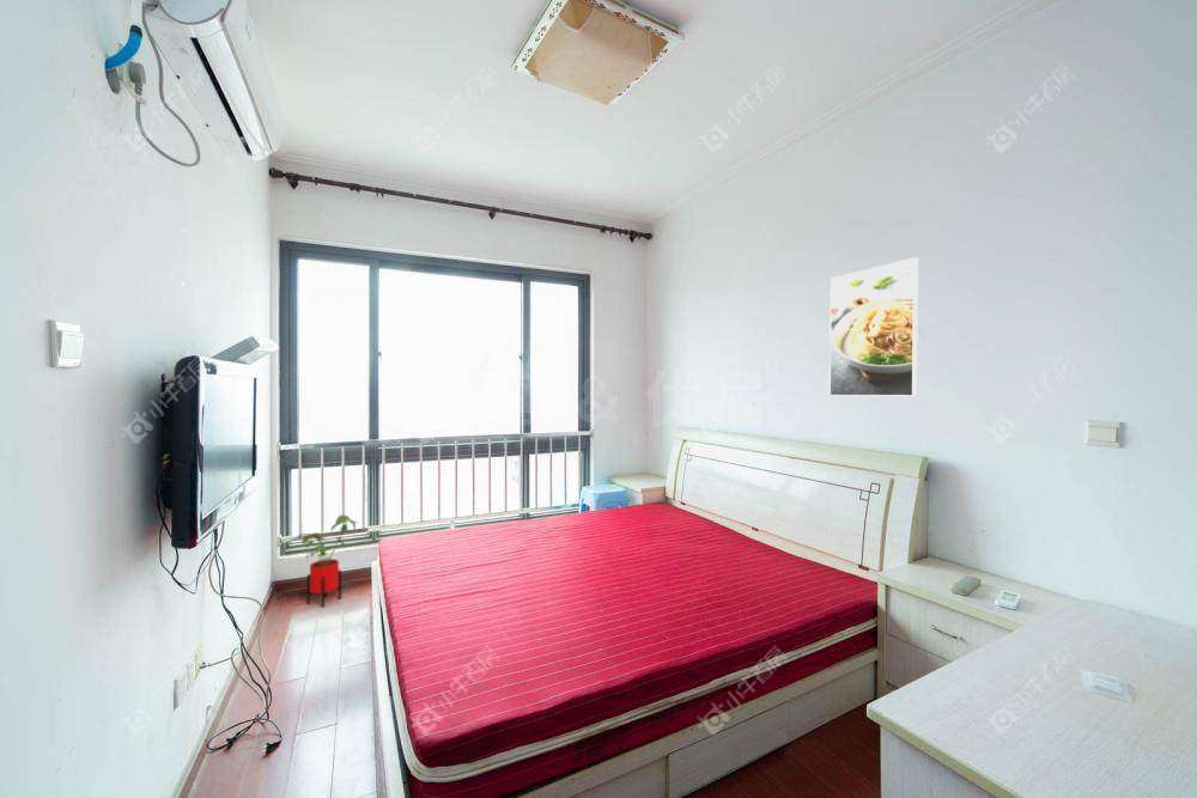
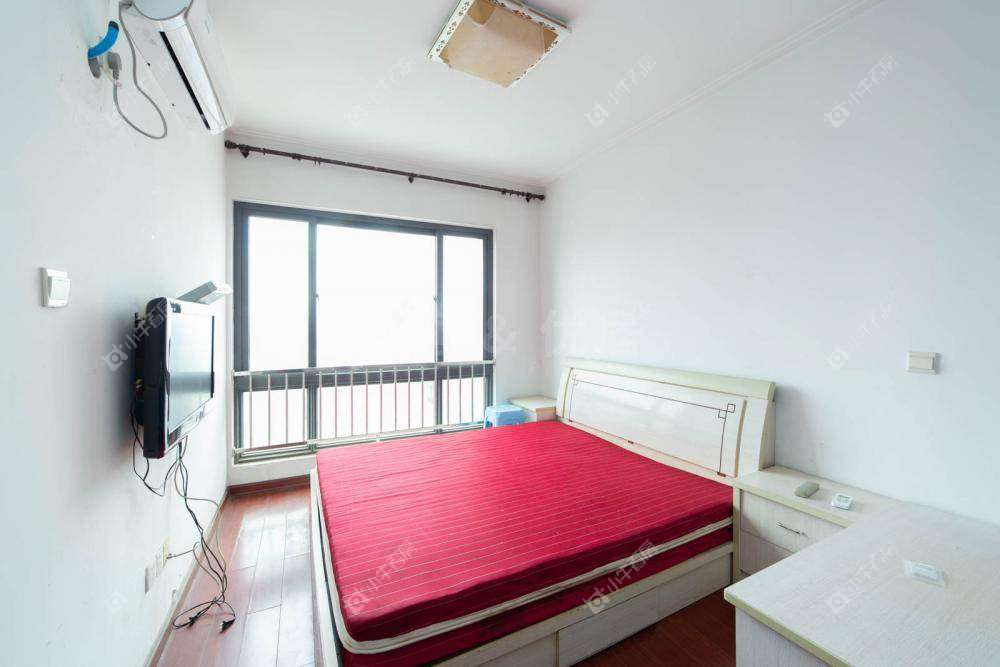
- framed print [828,256,919,397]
- house plant [297,514,359,608]
